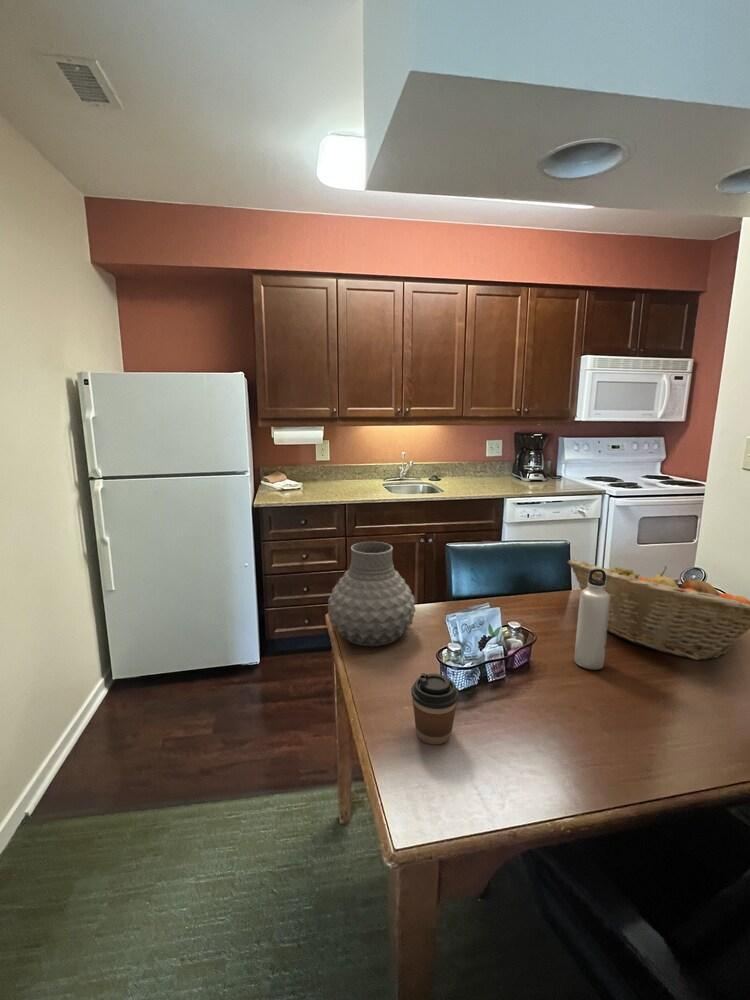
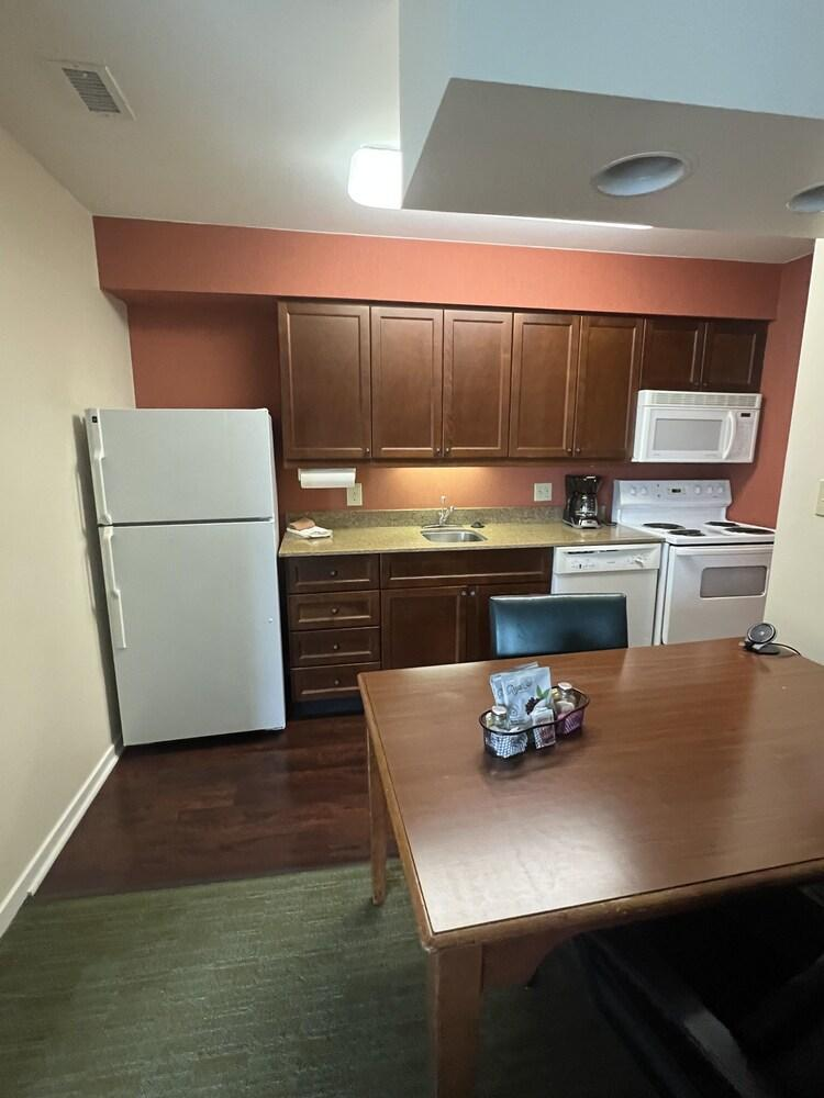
- water bottle [573,569,610,670]
- coffee cup [410,672,460,745]
- vase [327,541,417,647]
- fruit basket [566,558,750,661]
